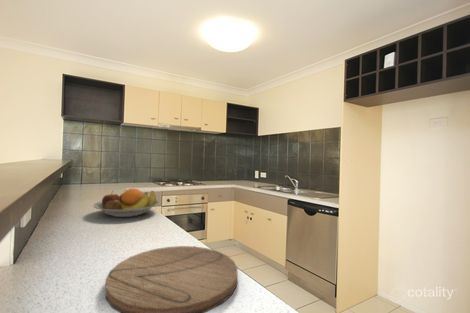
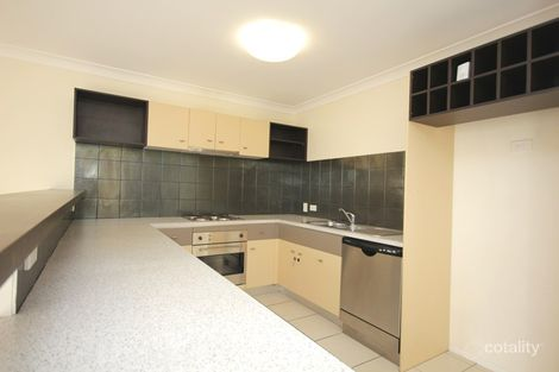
- fruit bowl [92,188,160,218]
- cutting board [104,245,239,313]
